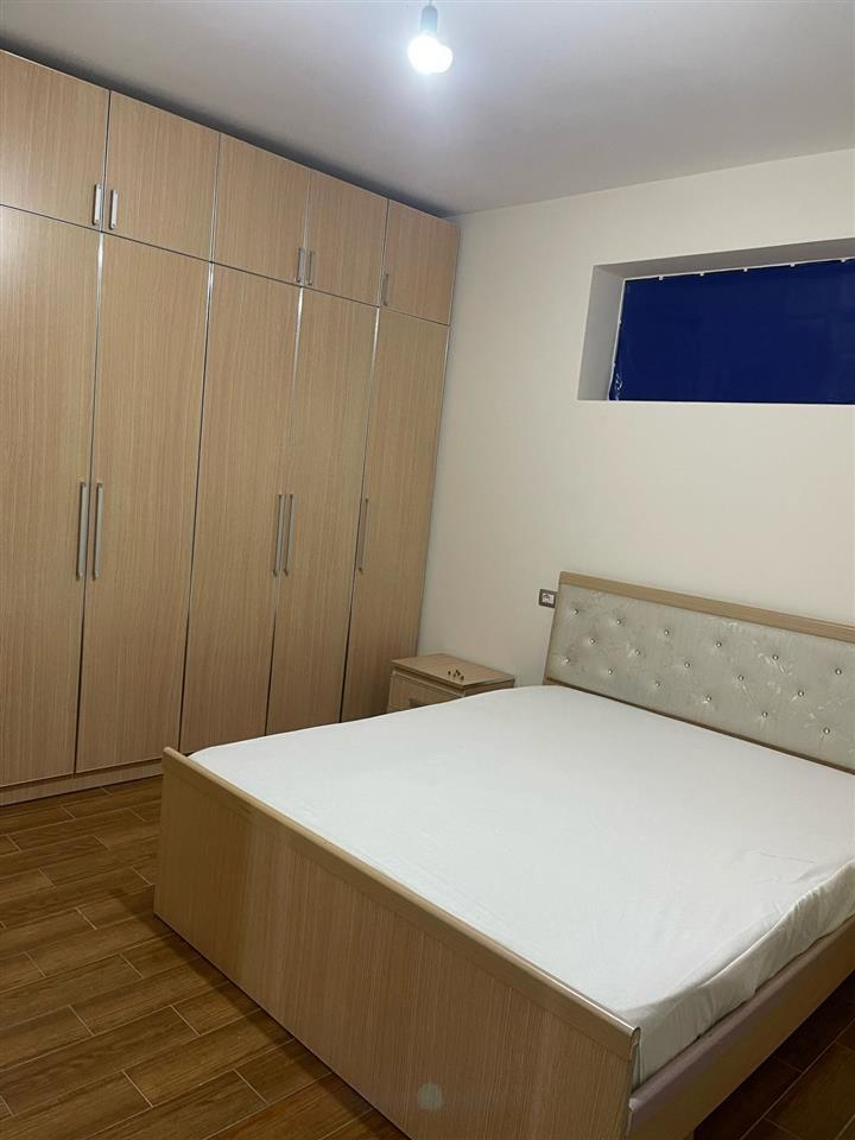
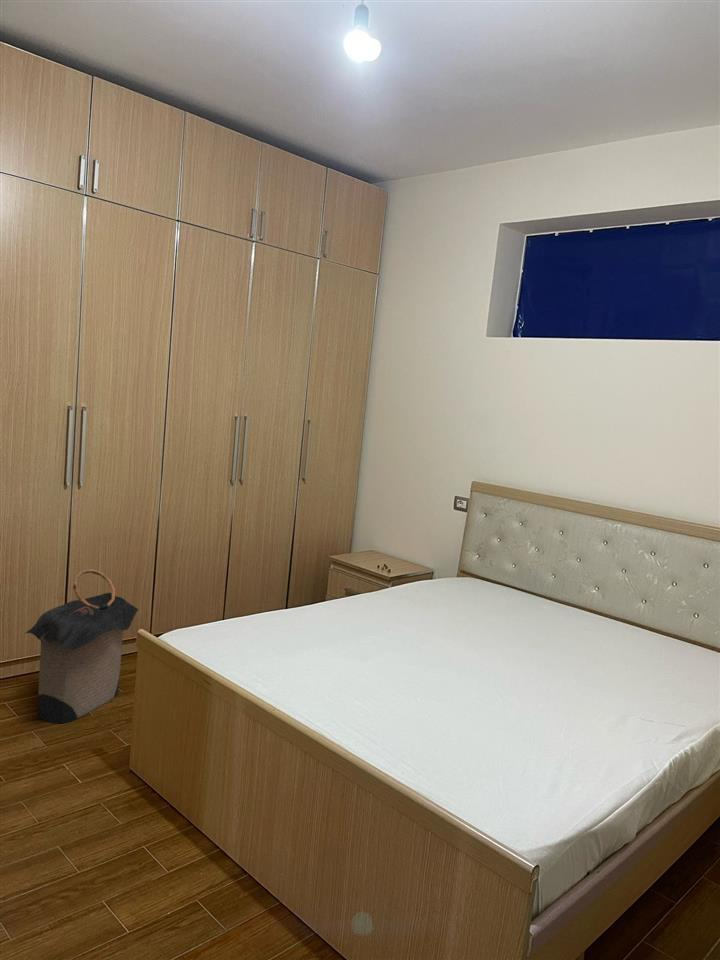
+ laundry hamper [23,568,139,724]
